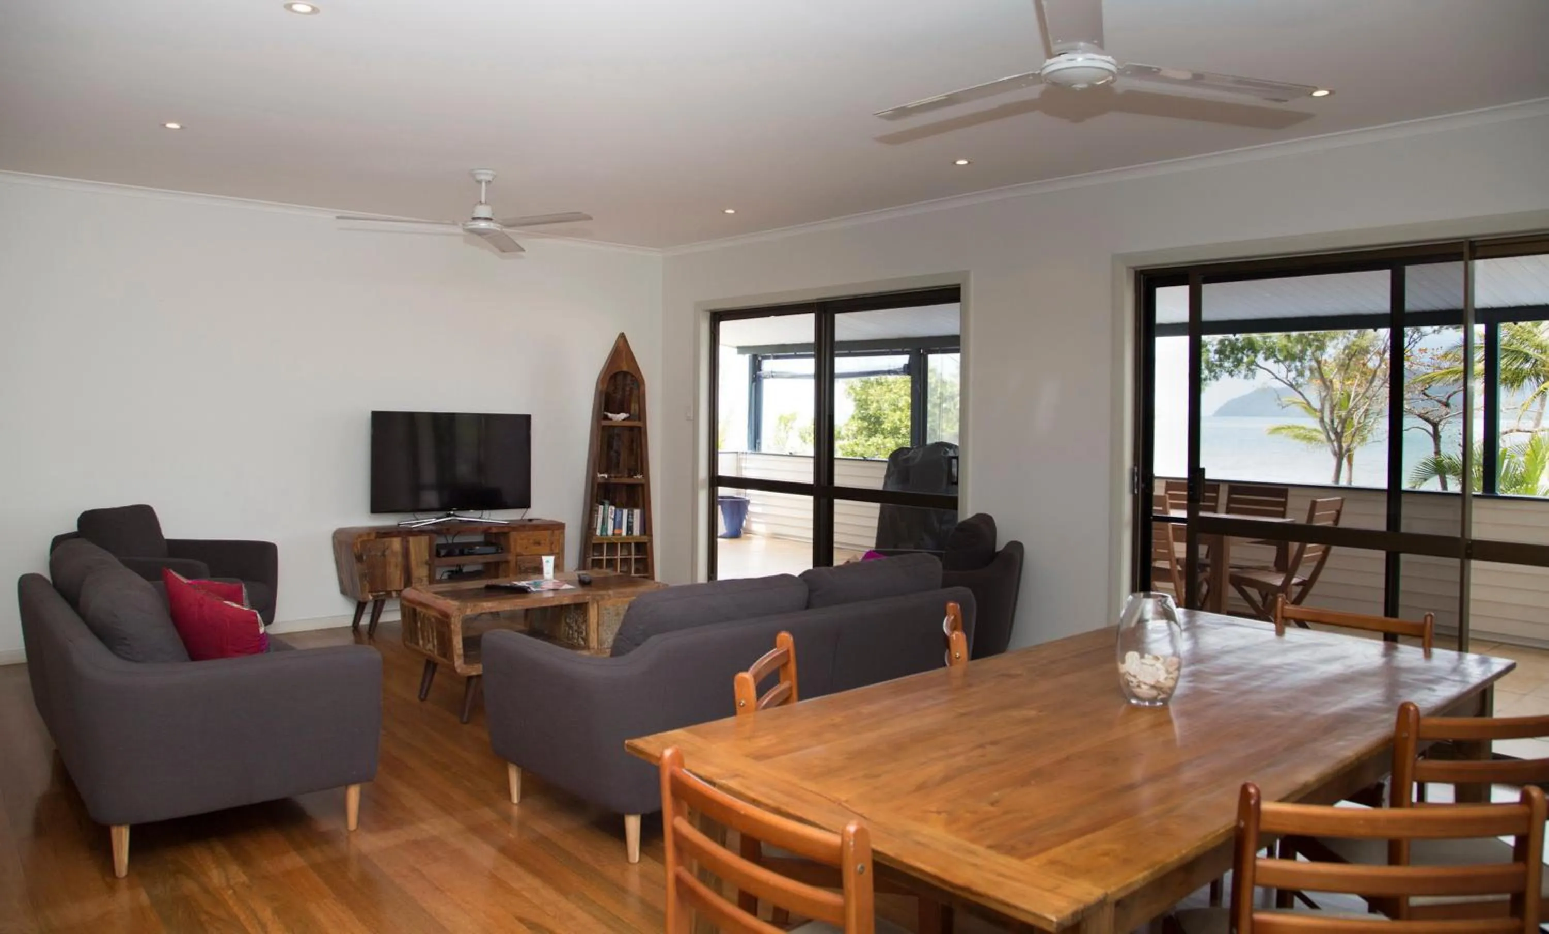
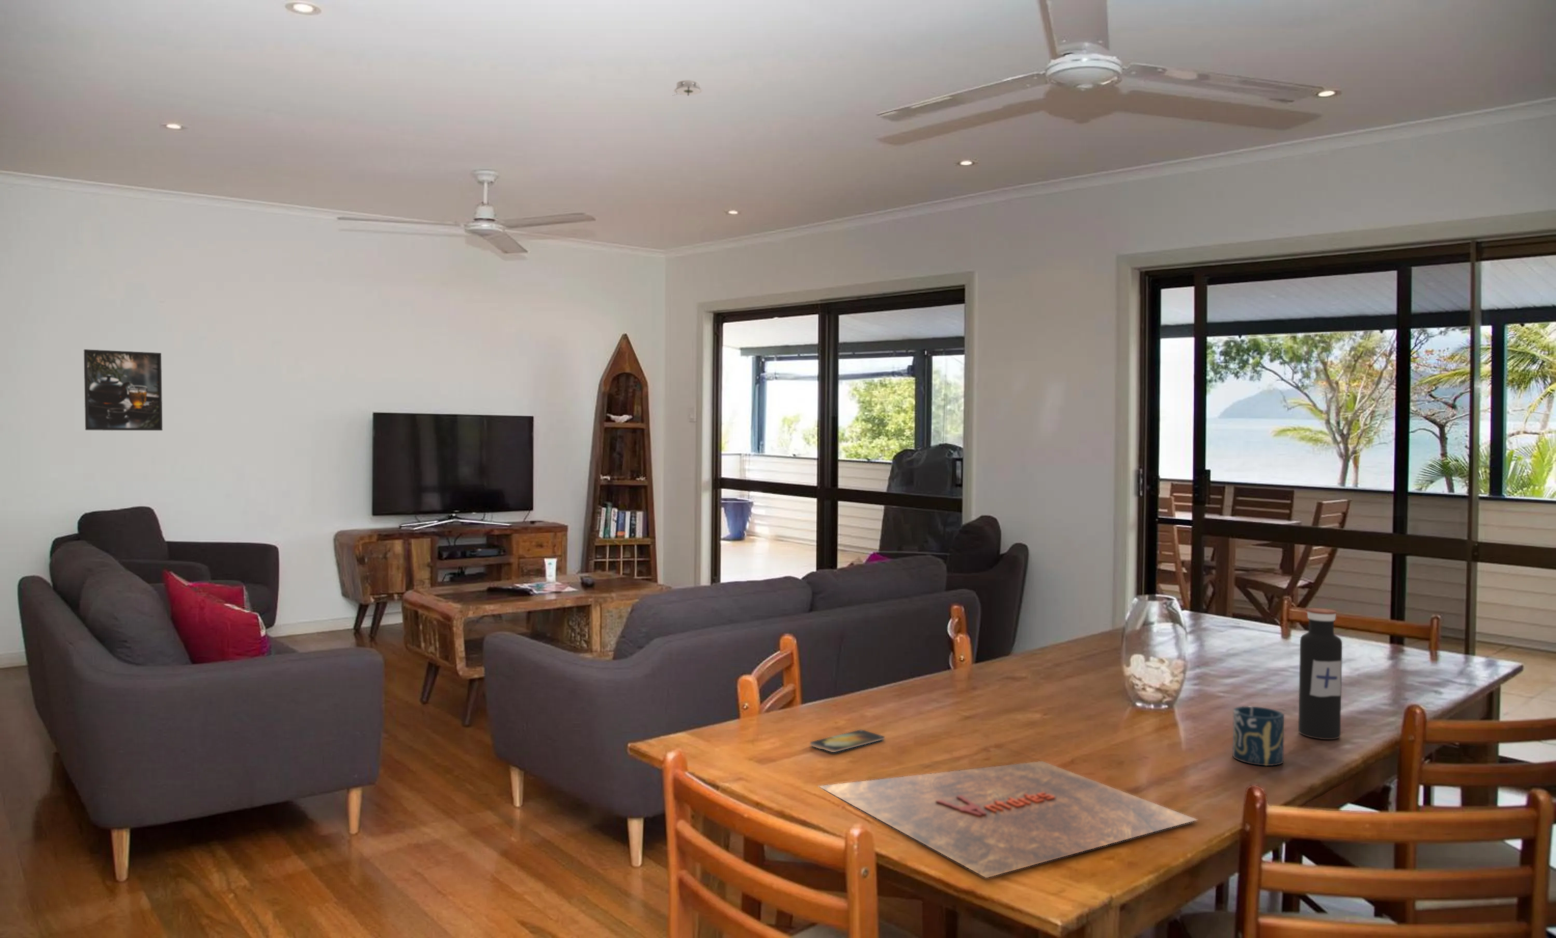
+ cup [1233,706,1285,766]
+ smoke detector [672,79,704,96]
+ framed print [83,349,163,431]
+ water bottle [1298,608,1343,740]
+ smartphone [809,729,886,752]
+ placemat [817,760,1198,878]
